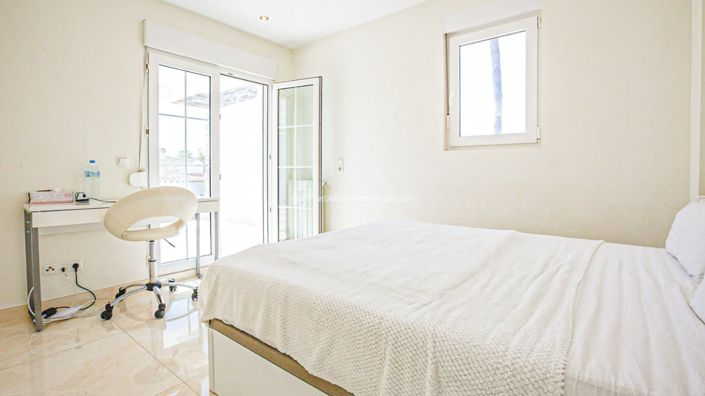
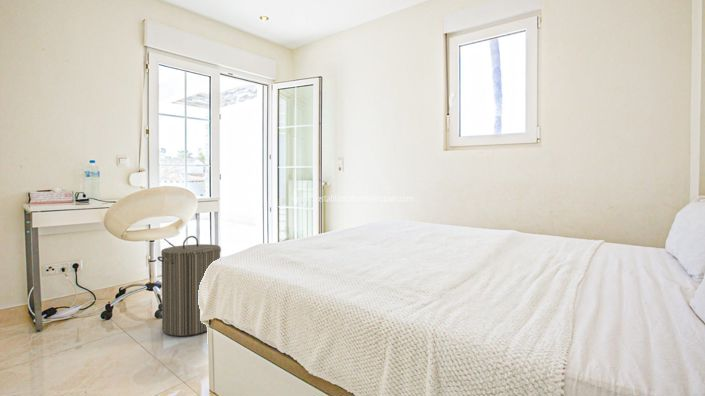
+ laundry hamper [156,235,222,337]
